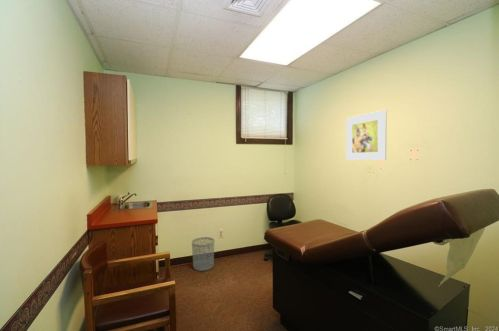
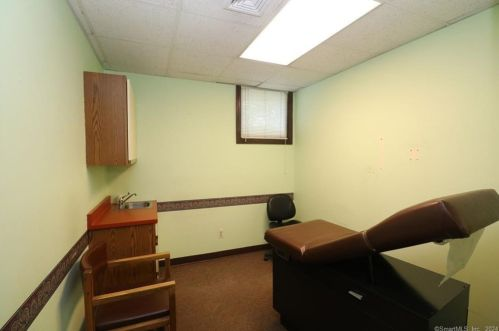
- waste bin [191,236,215,272]
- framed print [345,109,388,161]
